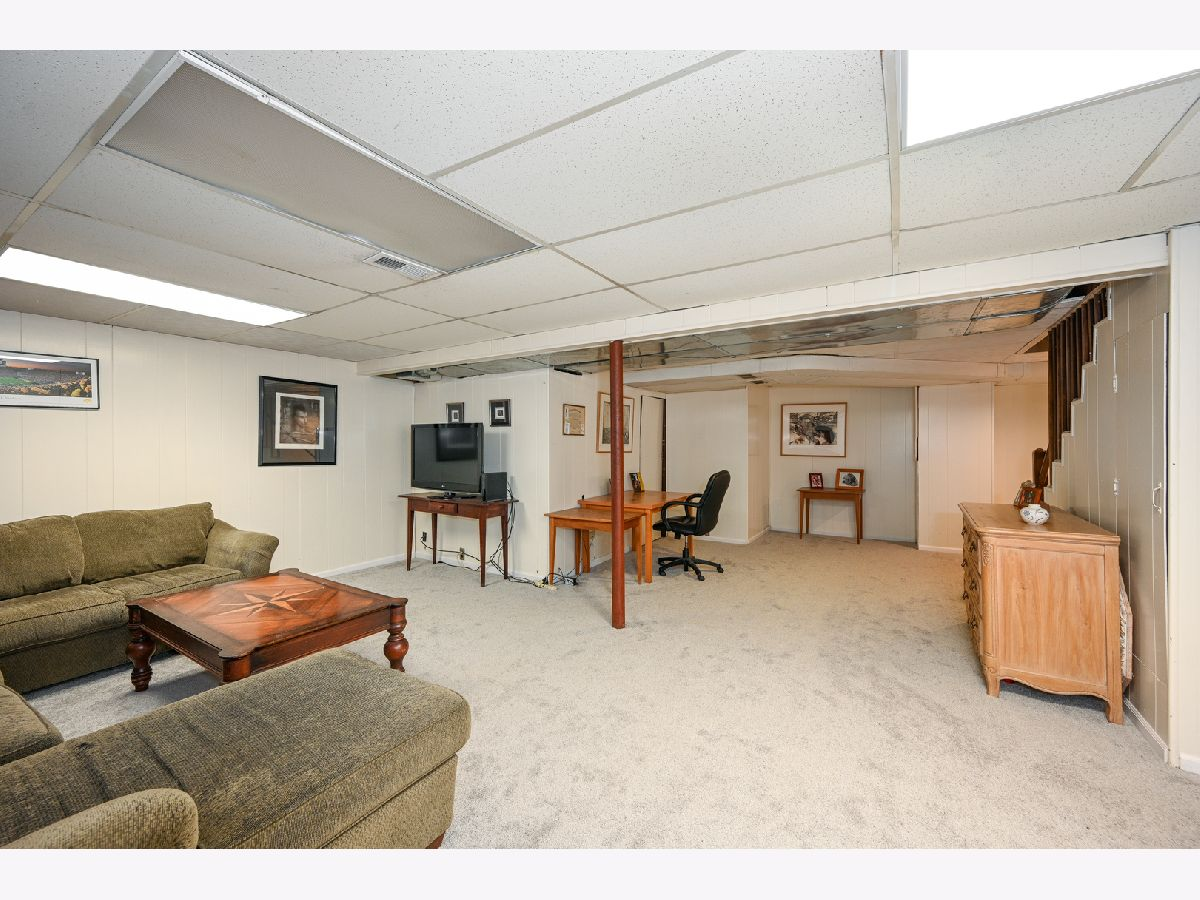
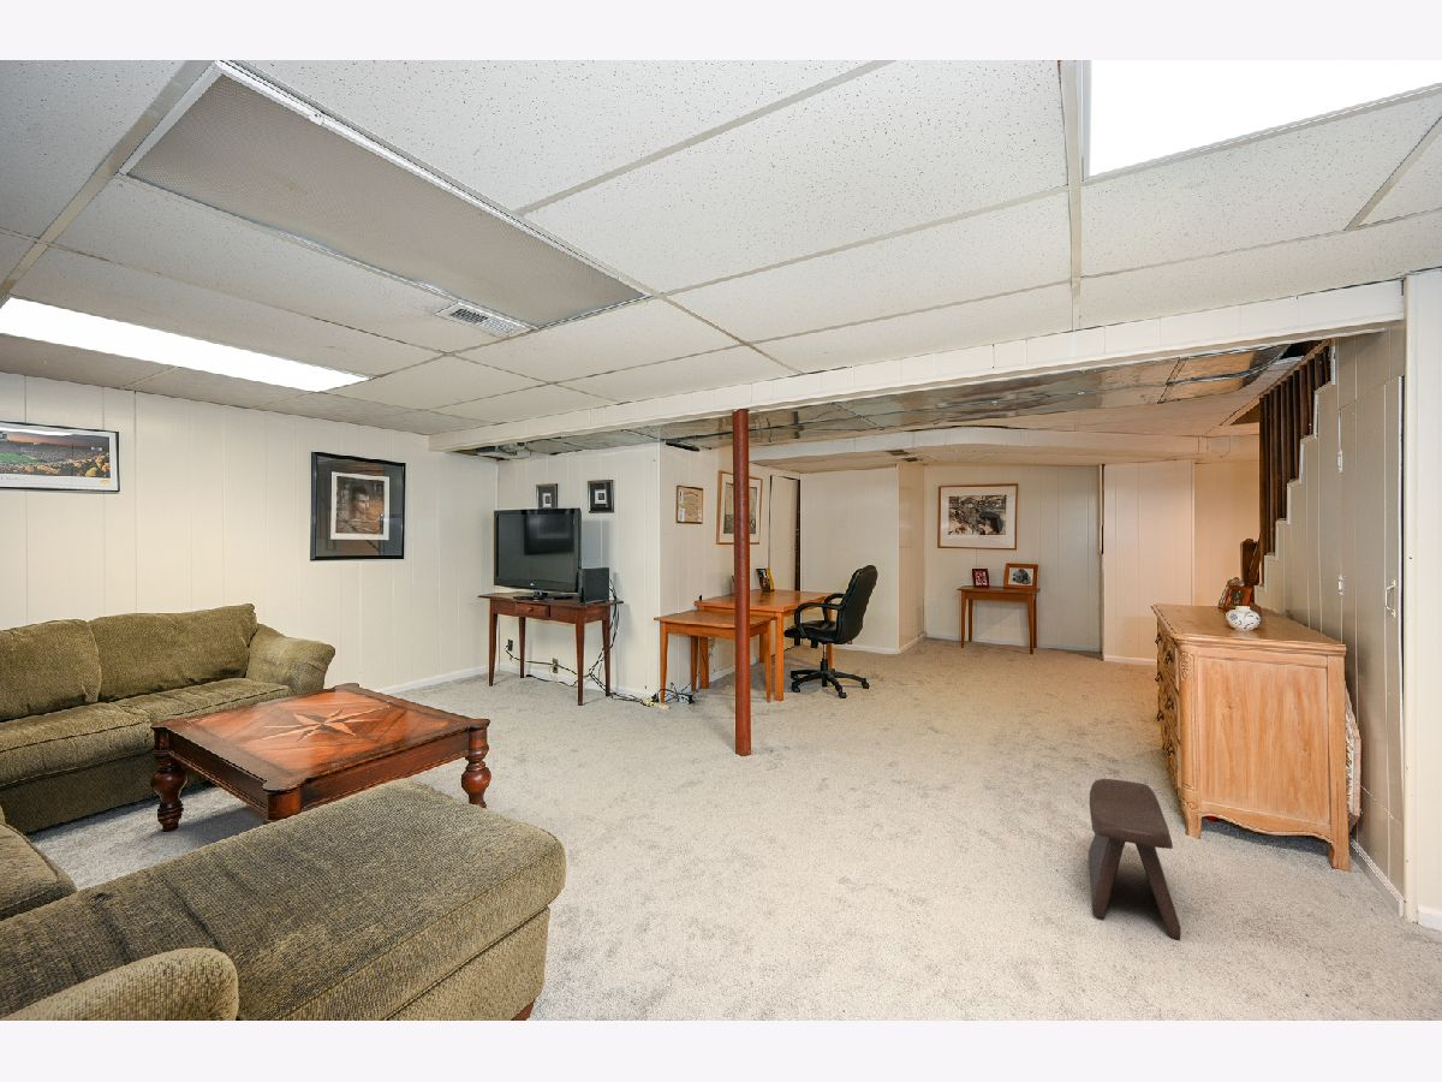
+ stool [1088,778,1181,940]
